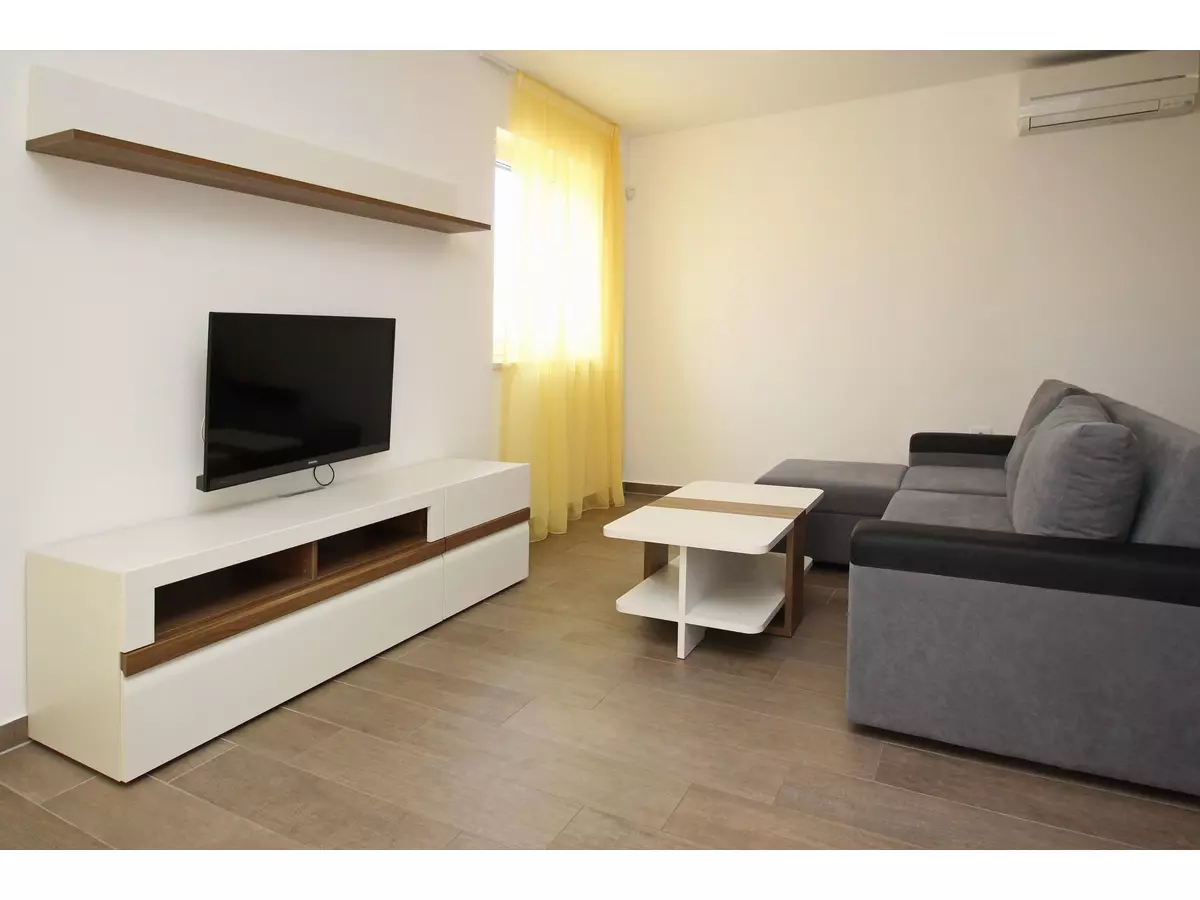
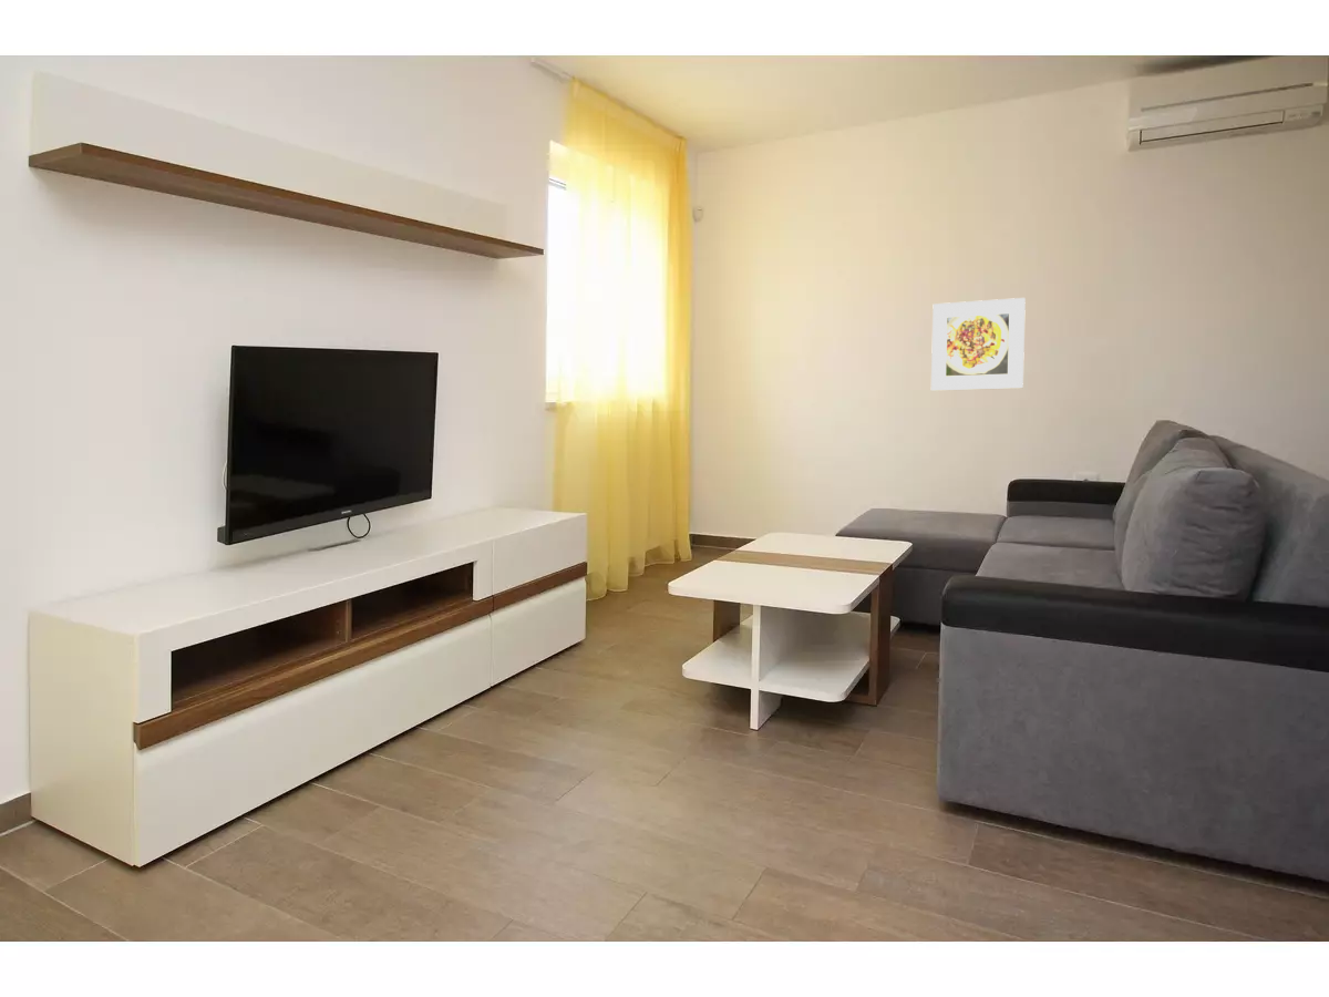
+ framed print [930,297,1027,392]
